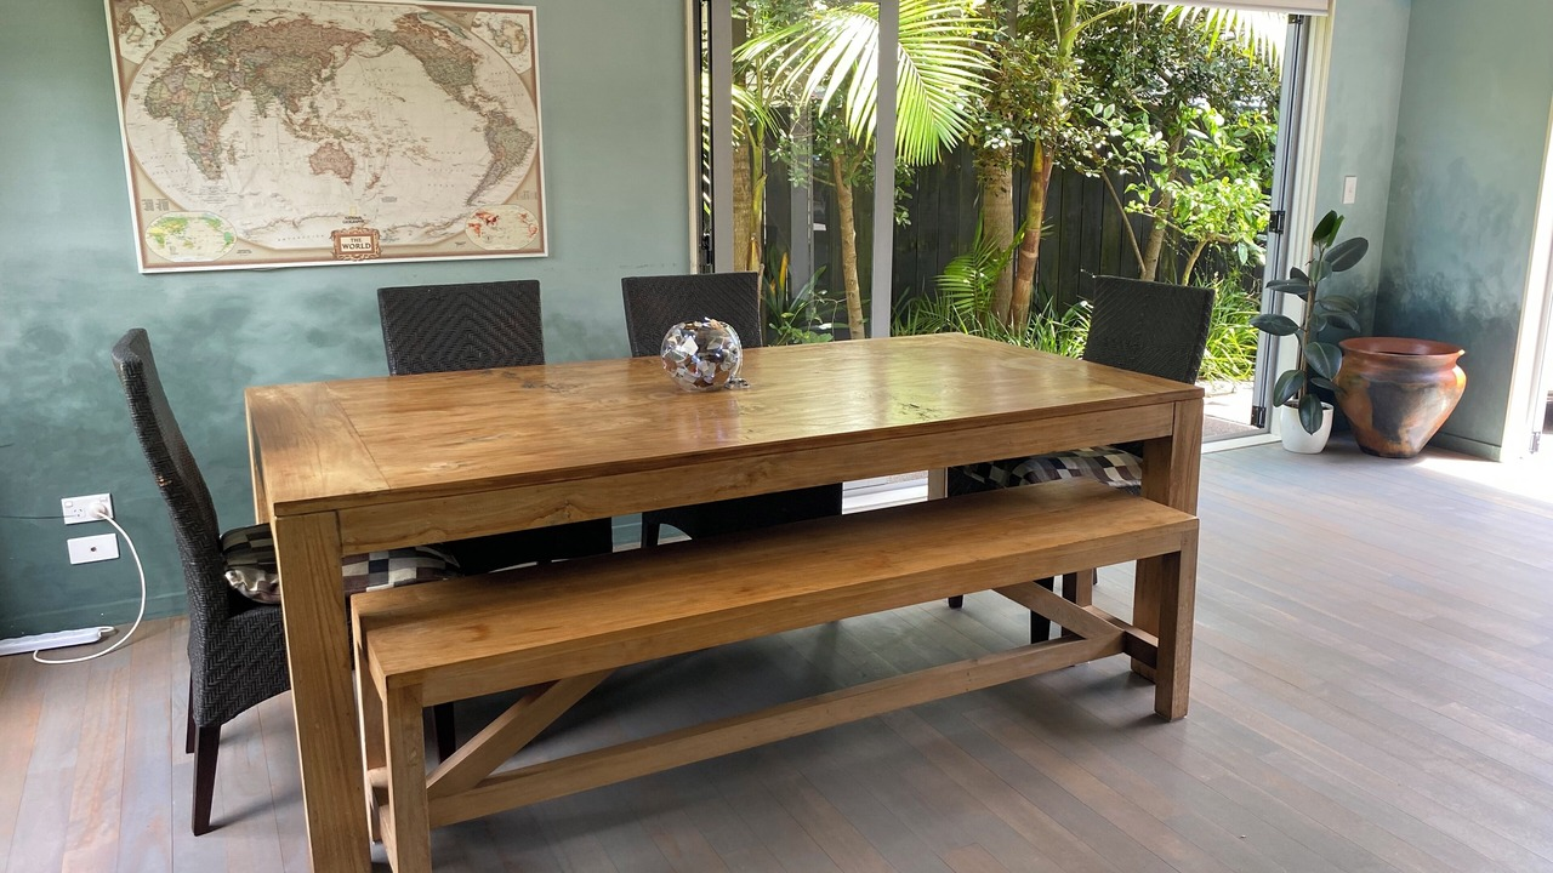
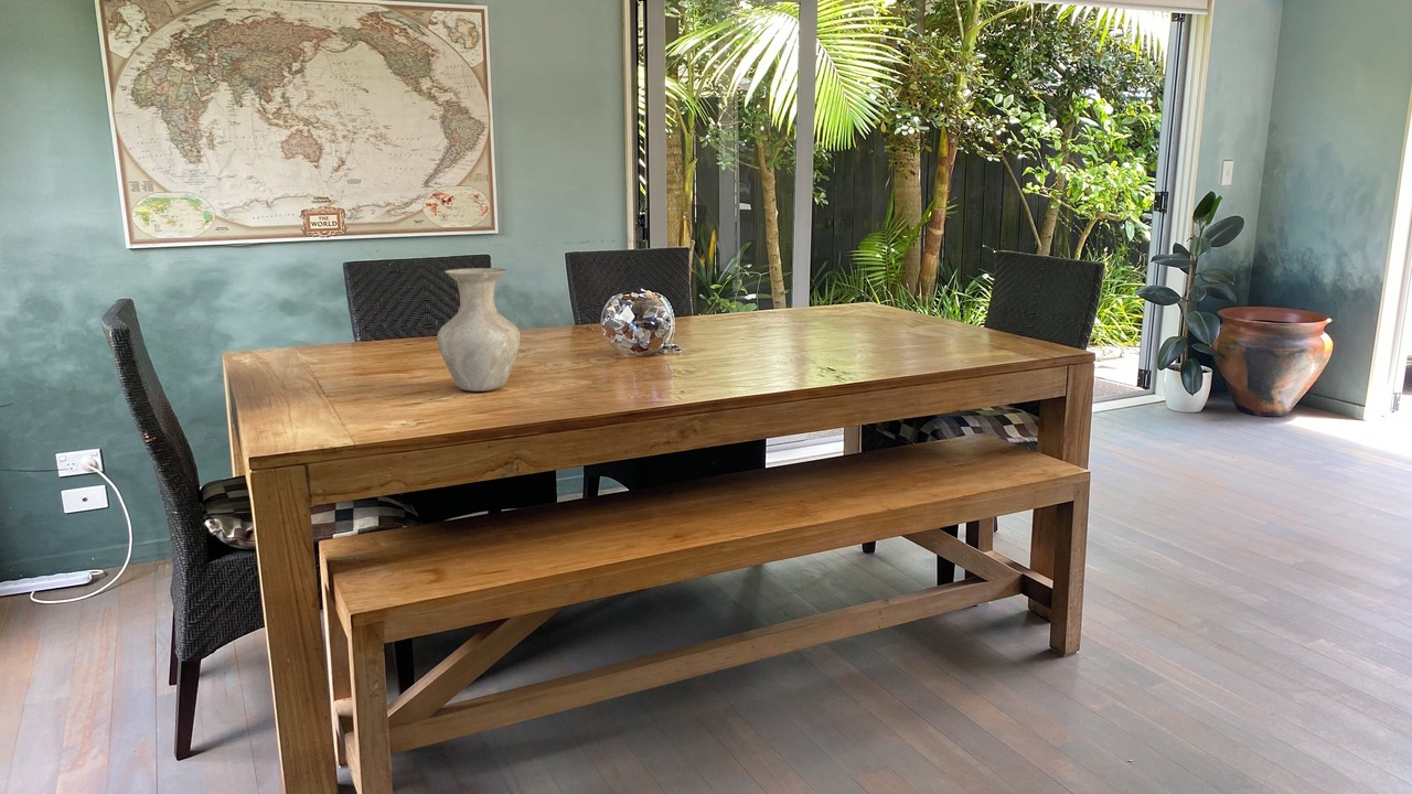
+ vase [436,267,522,393]
